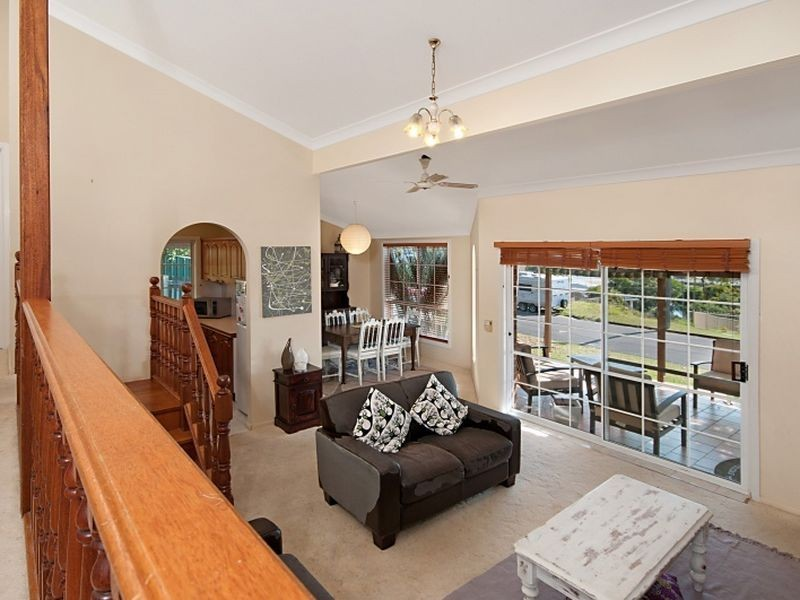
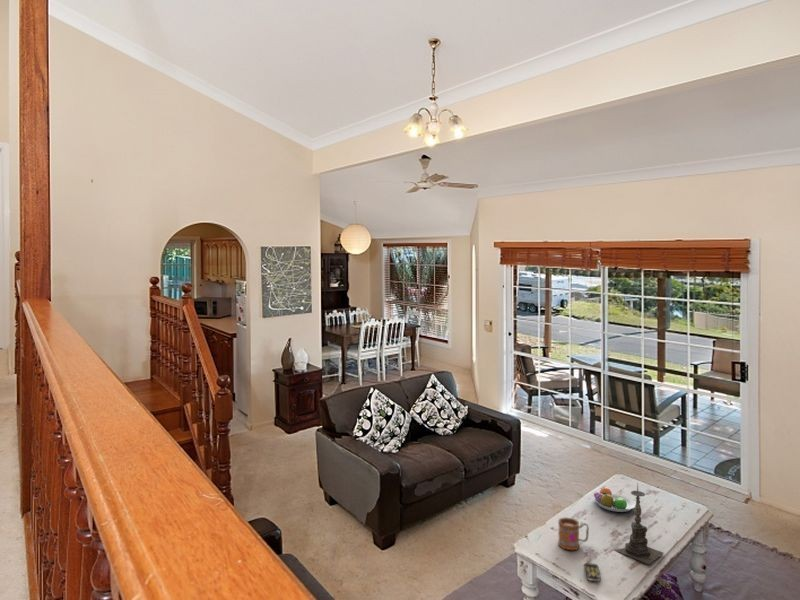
+ fruit bowl [593,486,636,513]
+ remote control [584,562,602,582]
+ candle holder [614,482,664,565]
+ mug [557,516,590,551]
